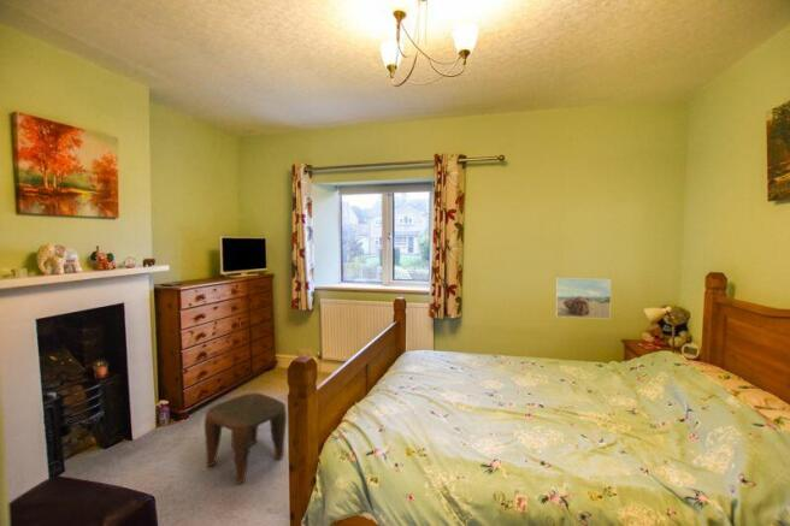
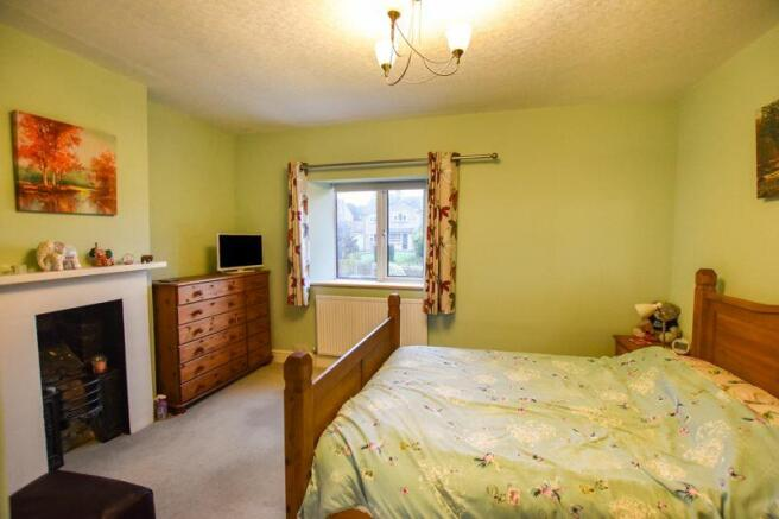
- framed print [555,277,613,320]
- stool [204,391,288,484]
